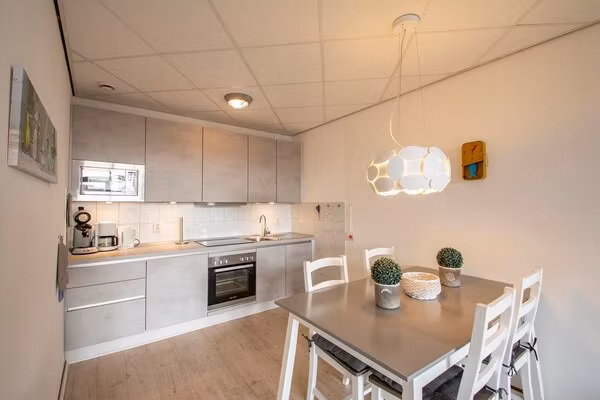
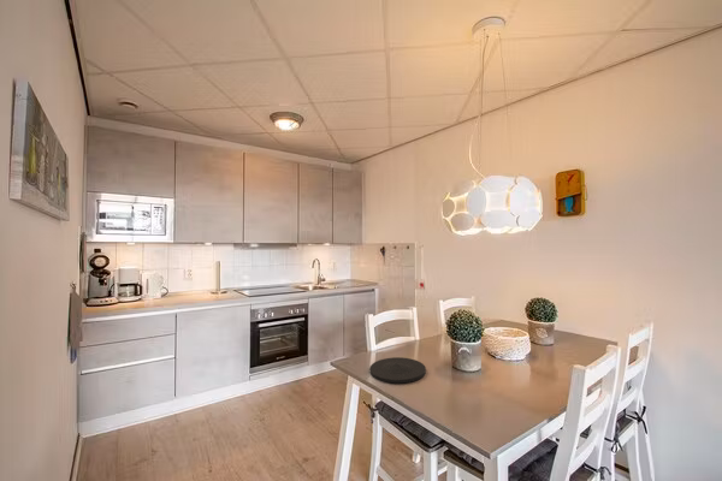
+ plate [368,356,427,385]
